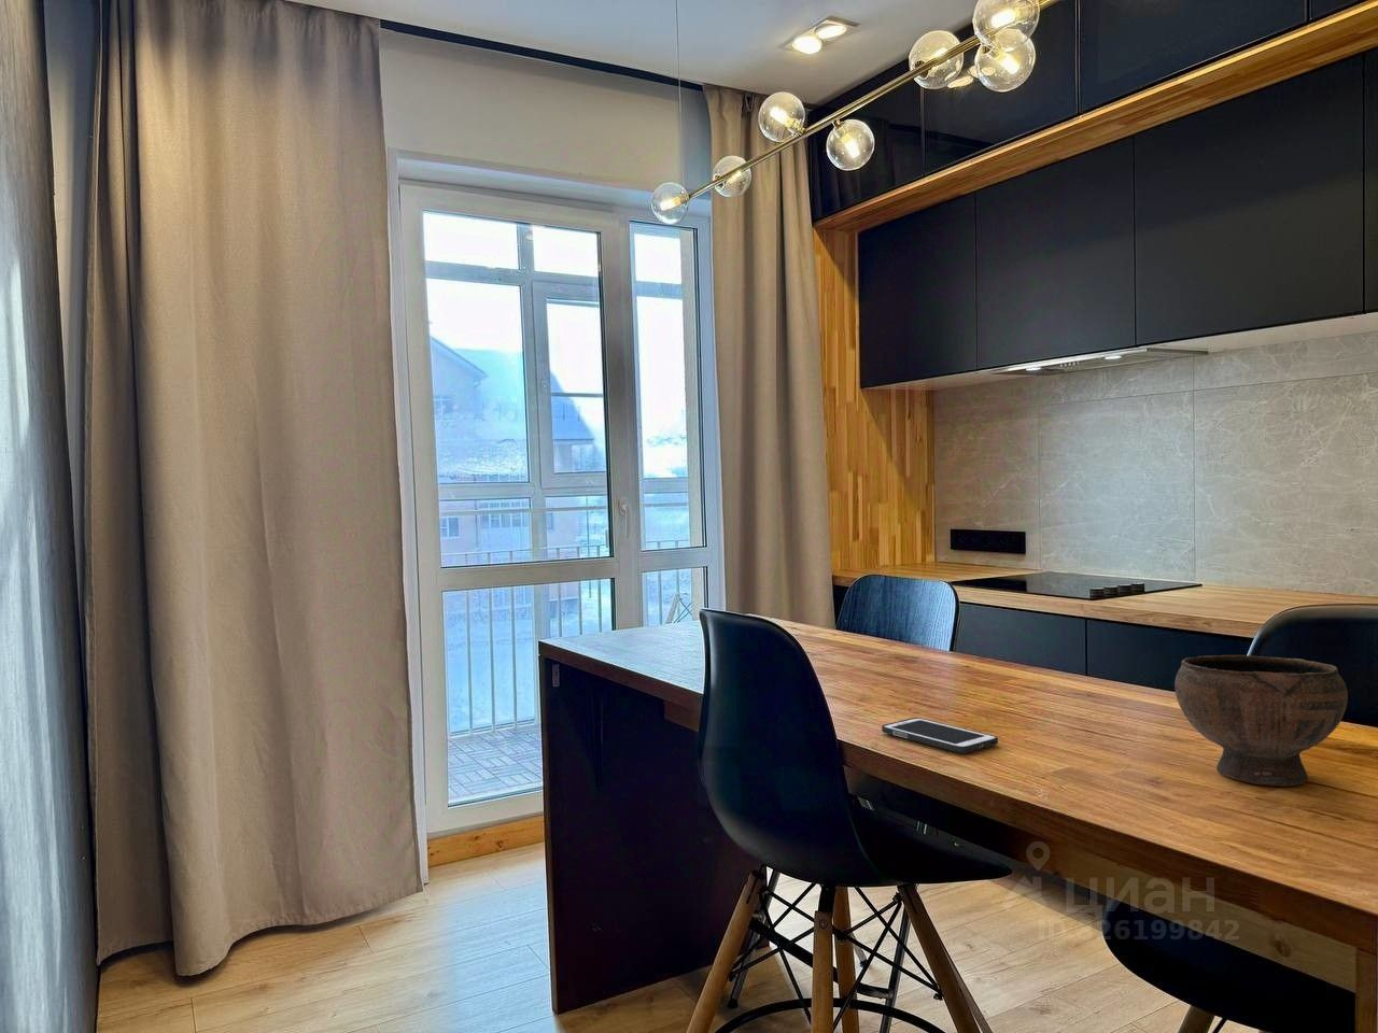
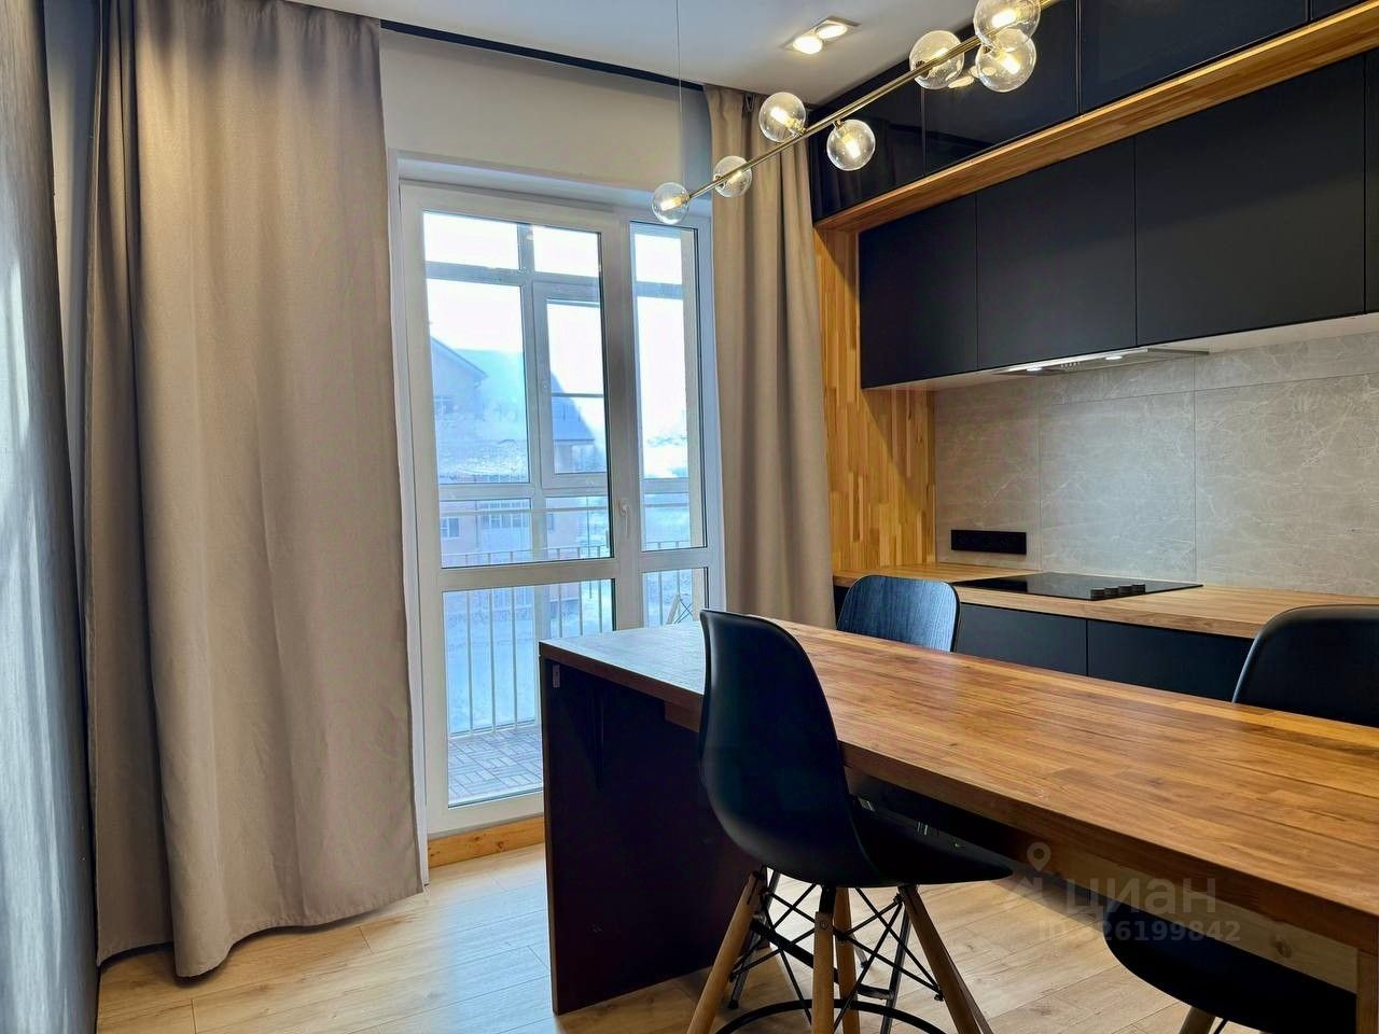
- cell phone [881,716,999,754]
- bowl [1173,654,1349,787]
